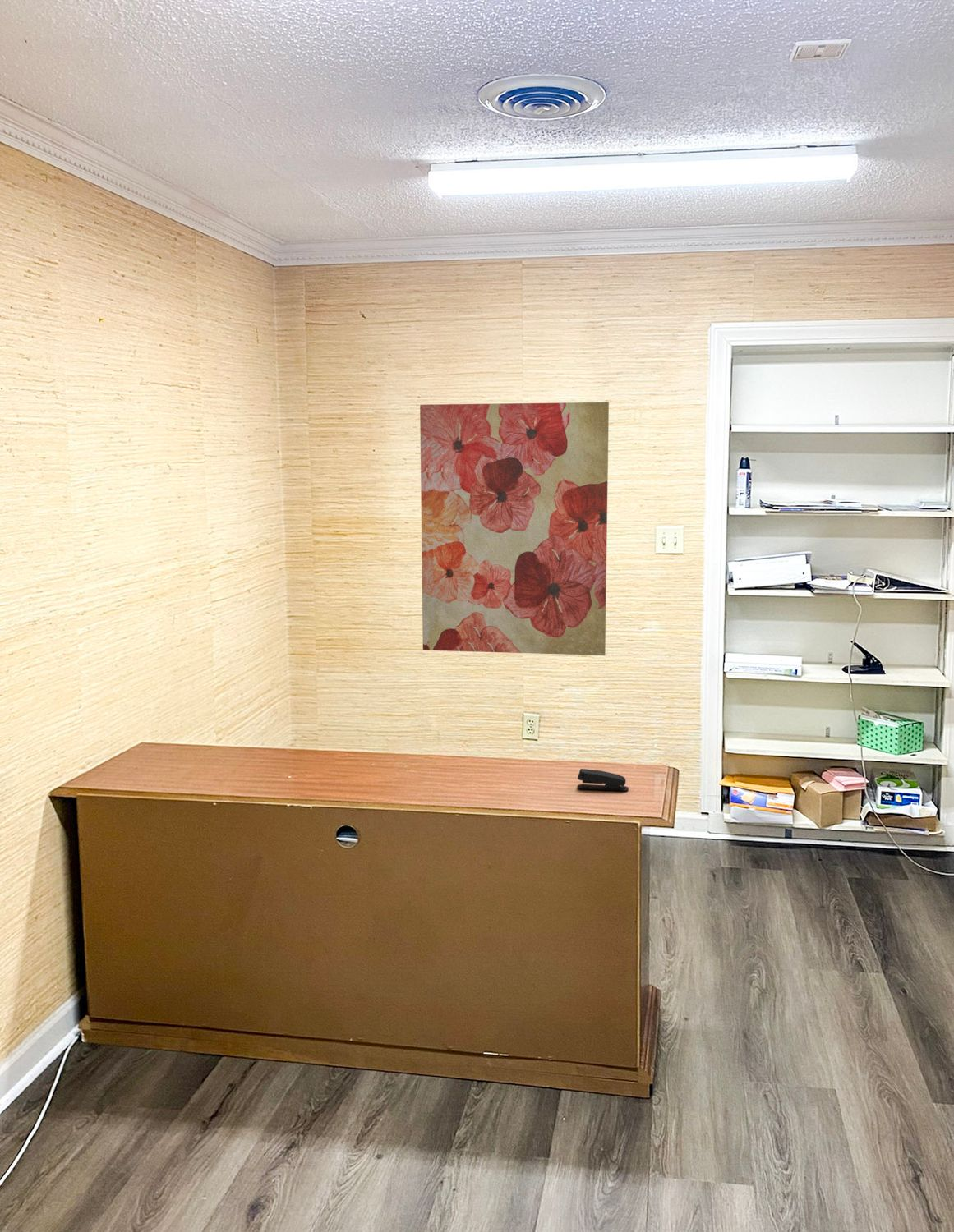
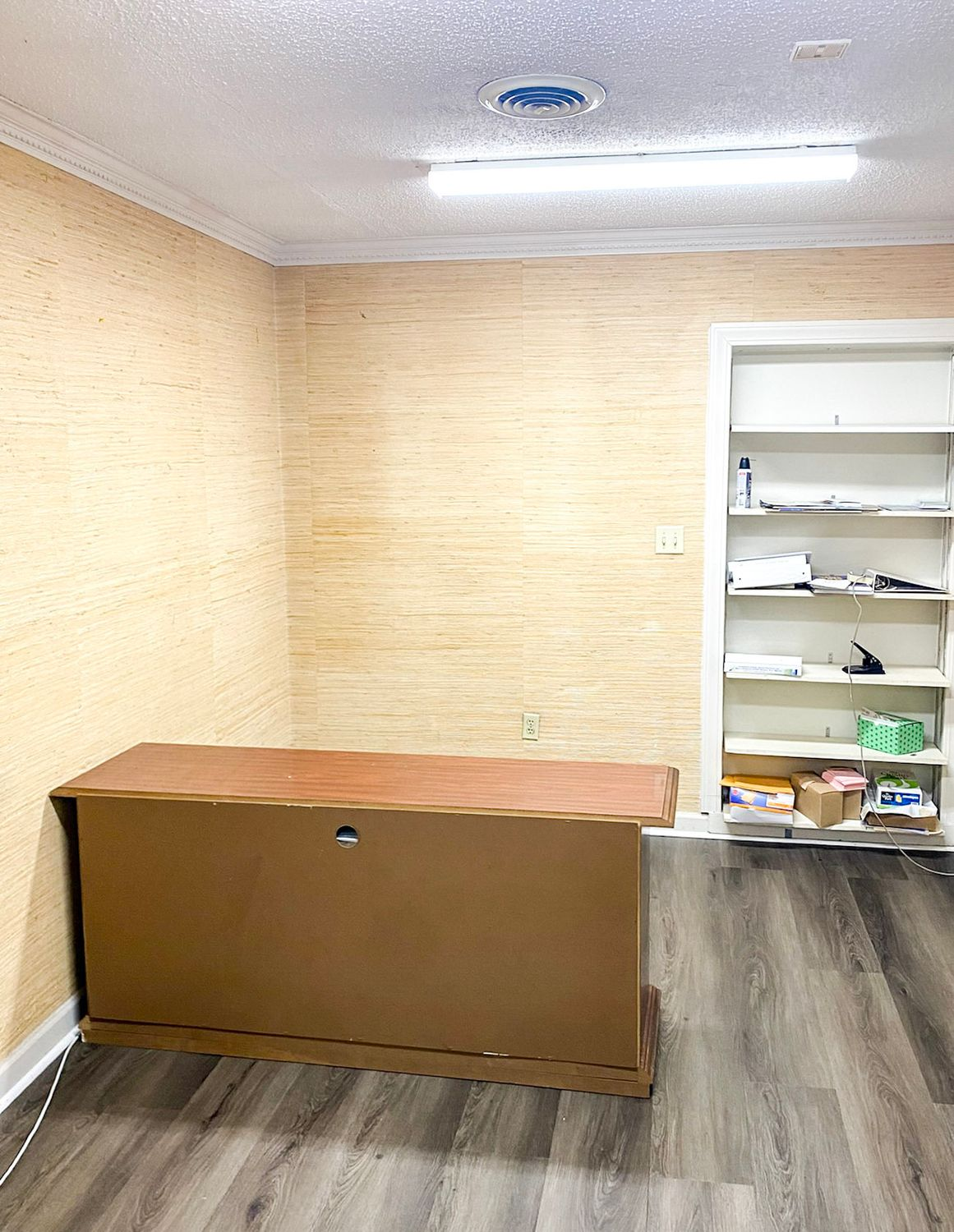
- stapler [576,768,629,792]
- wall art [419,402,610,656]
